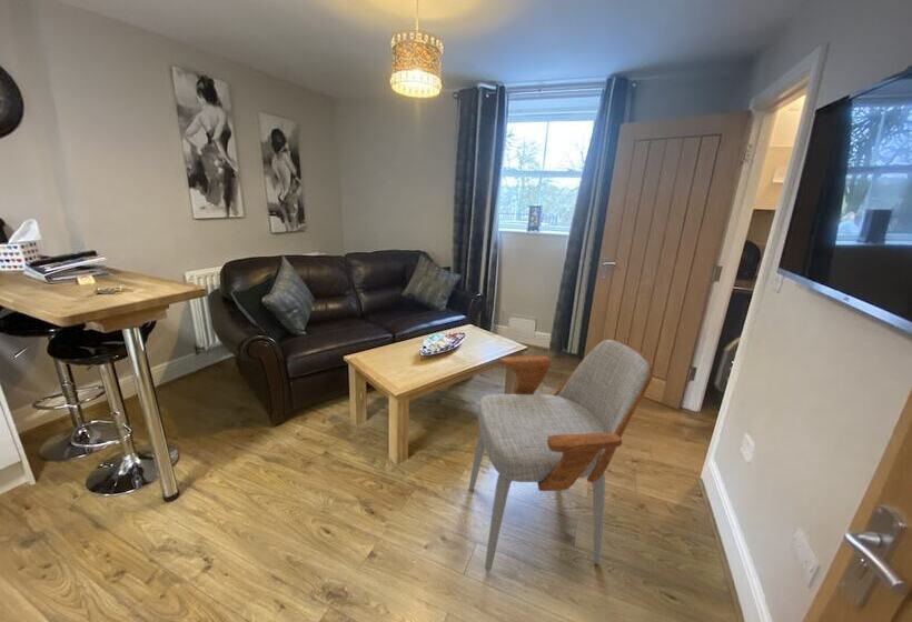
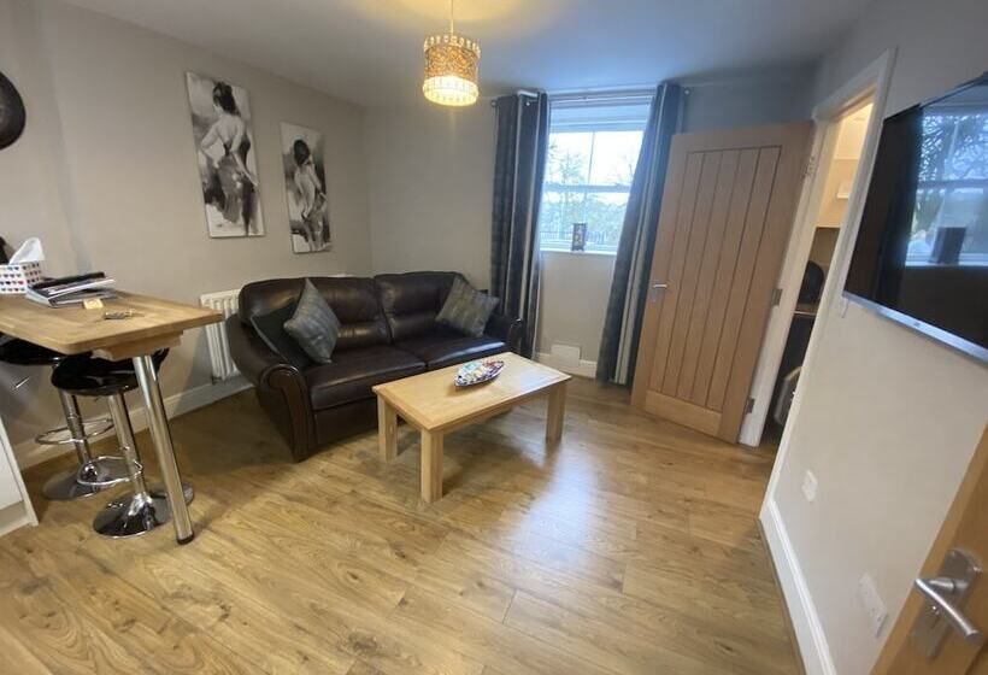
- armchair [468,339,654,573]
